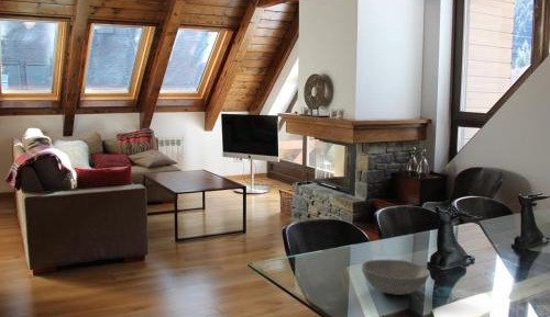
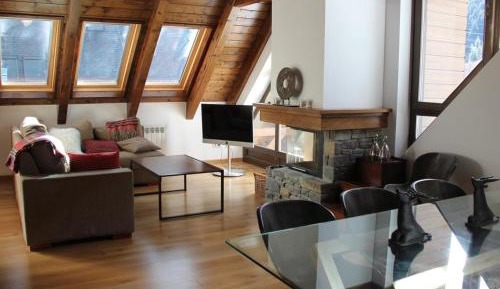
- bowl [361,259,430,296]
